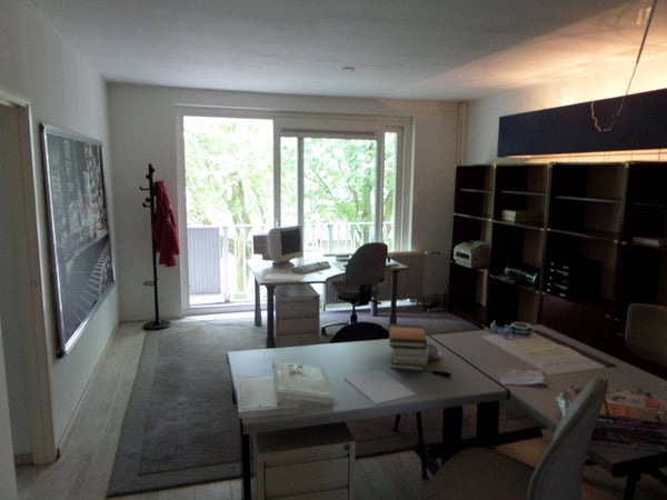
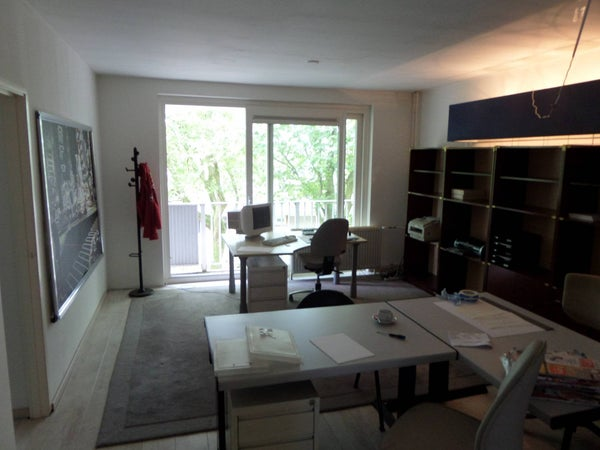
- book stack [388,323,430,372]
